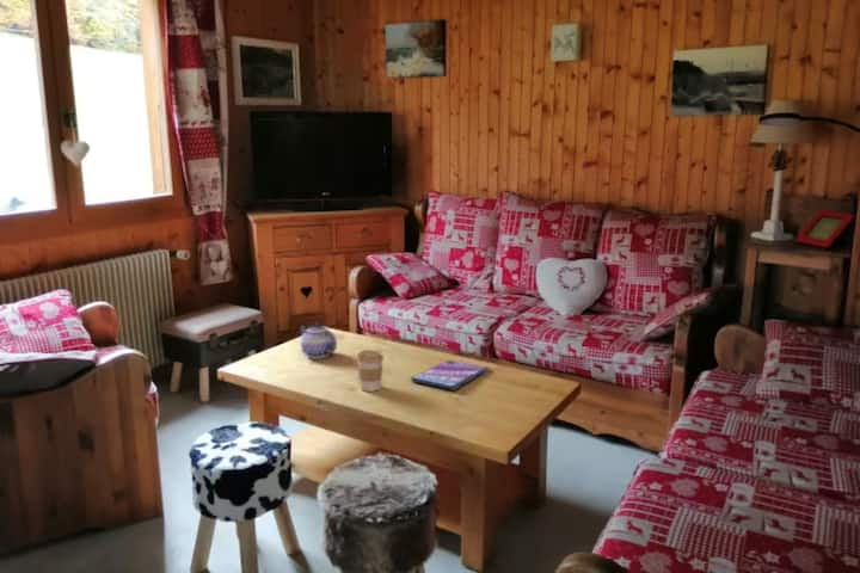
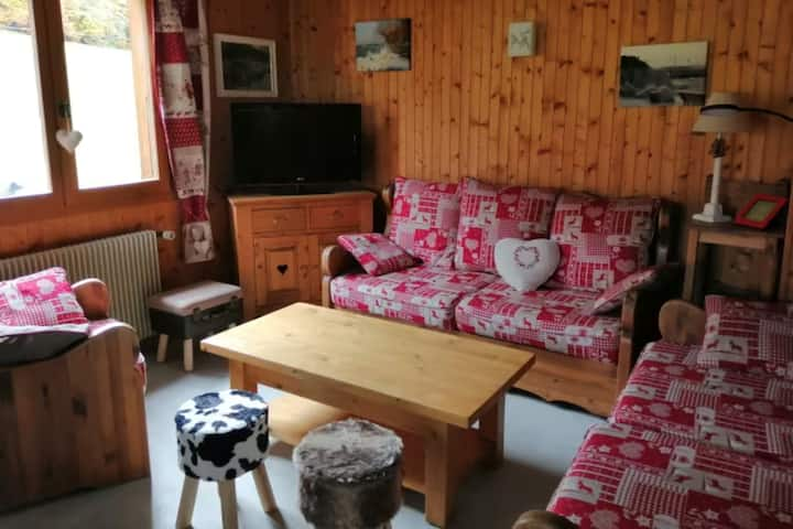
- teapot [299,321,338,359]
- coffee cup [356,349,385,393]
- video game case [410,359,490,392]
